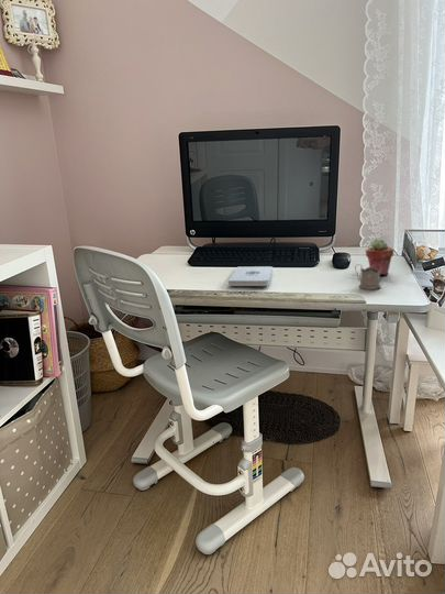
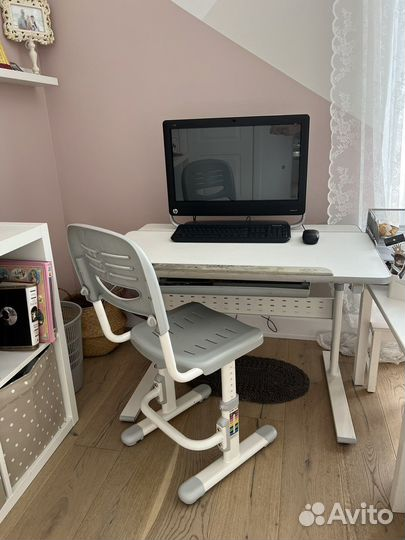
- tea glass holder [354,263,382,290]
- potted succulent [365,238,394,276]
- notepad [227,265,274,287]
